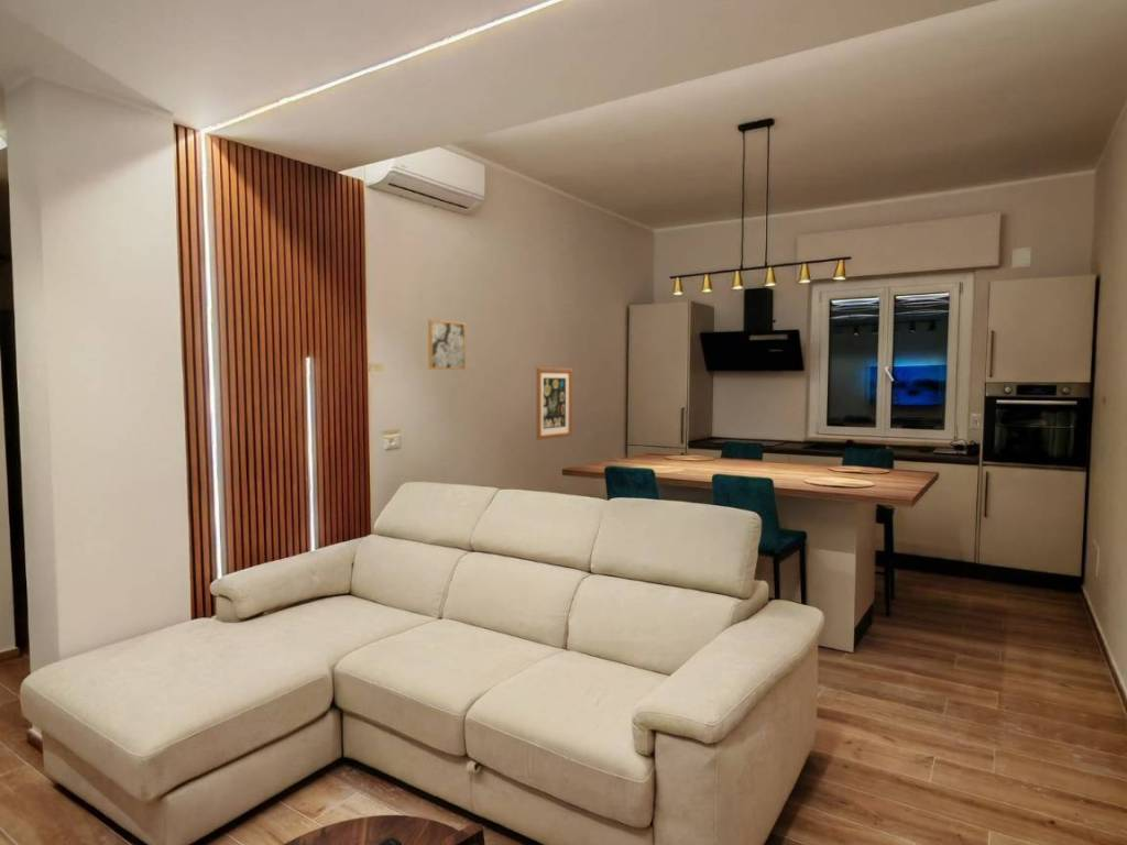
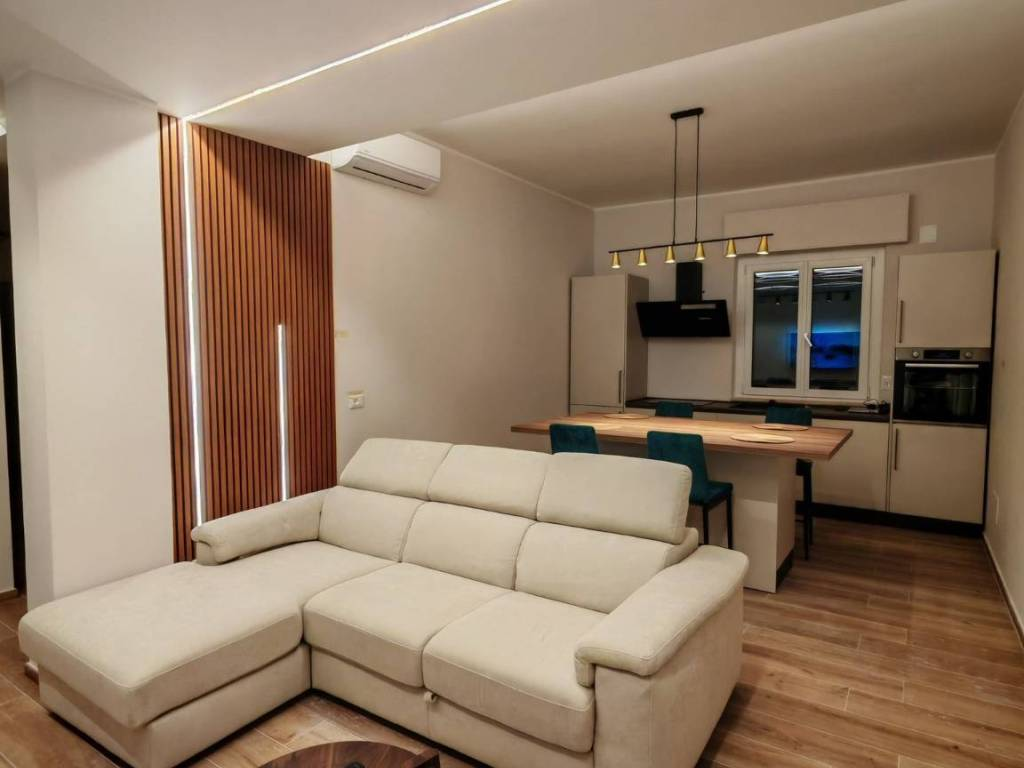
- wall art [427,319,467,371]
- wall art [536,366,573,441]
